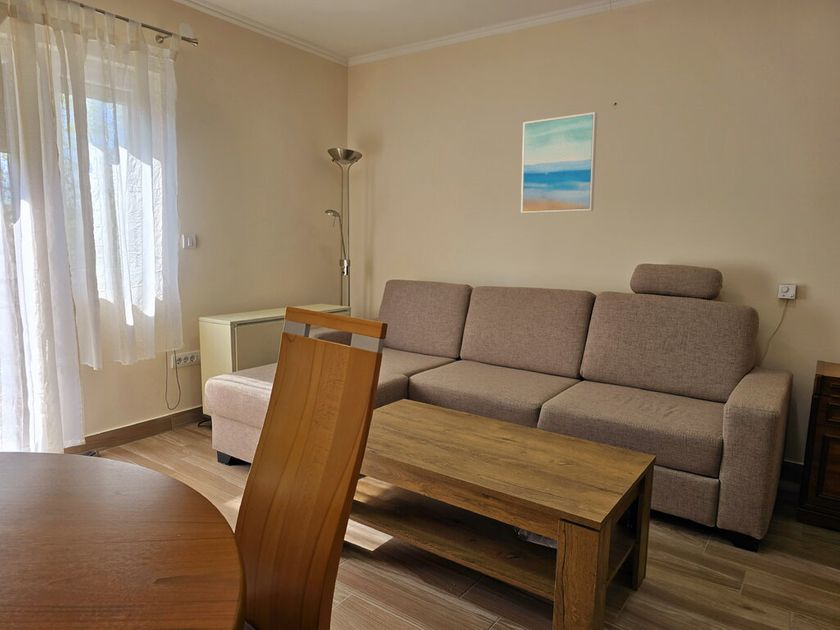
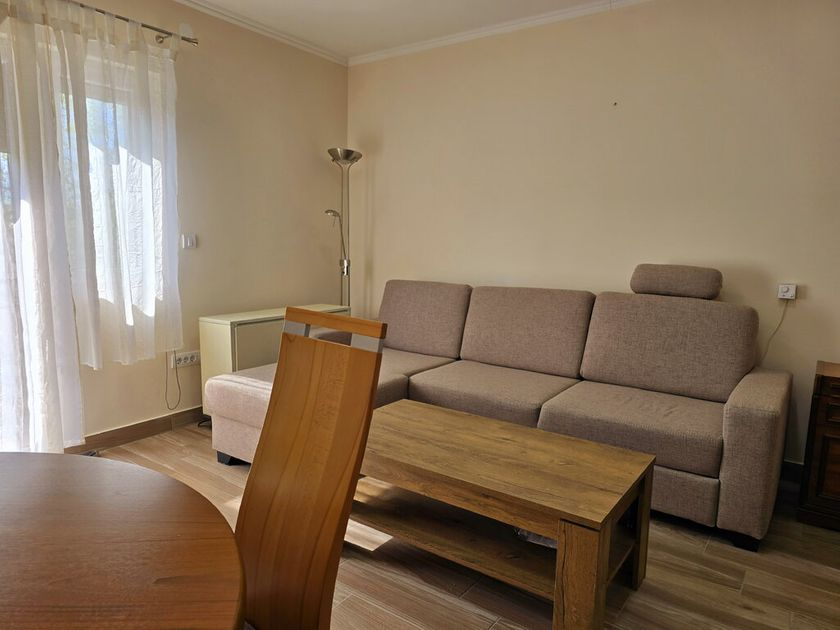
- wall art [520,111,598,214]
